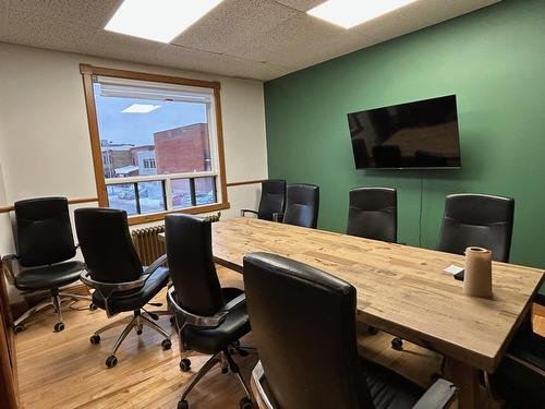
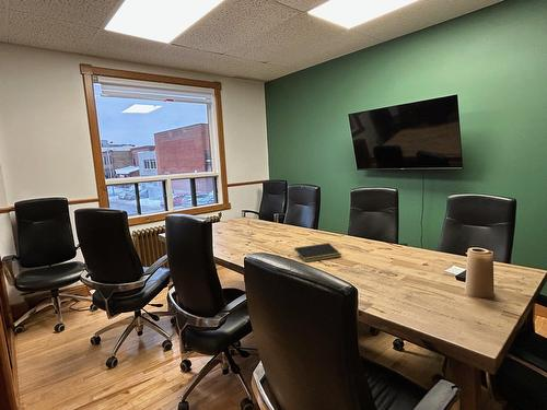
+ notepad [293,242,342,263]
